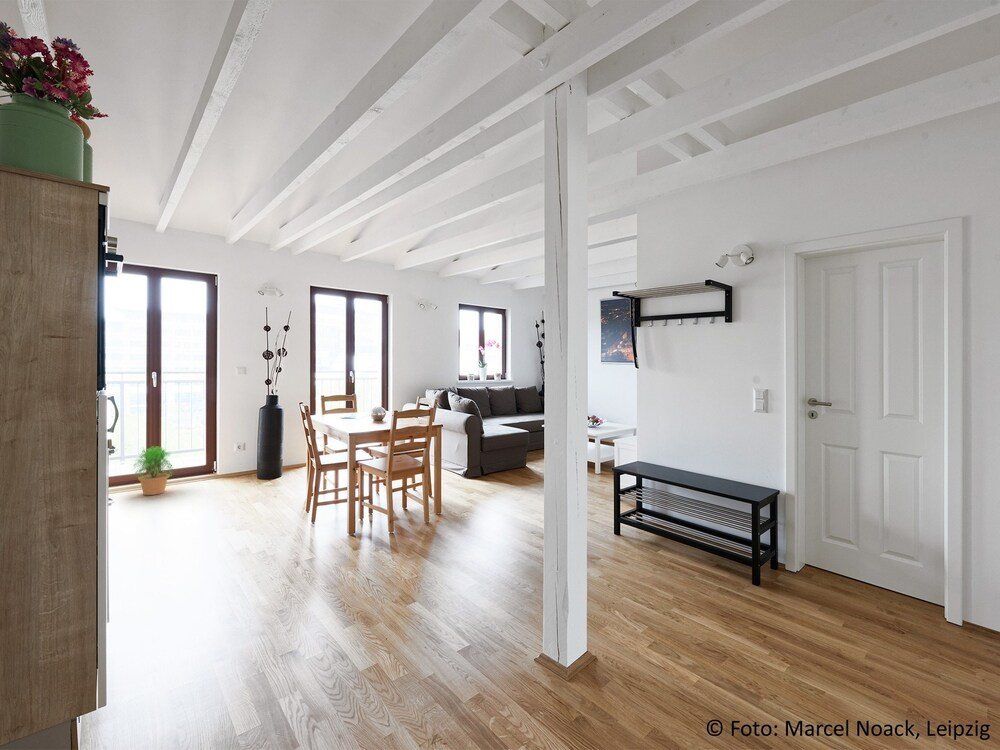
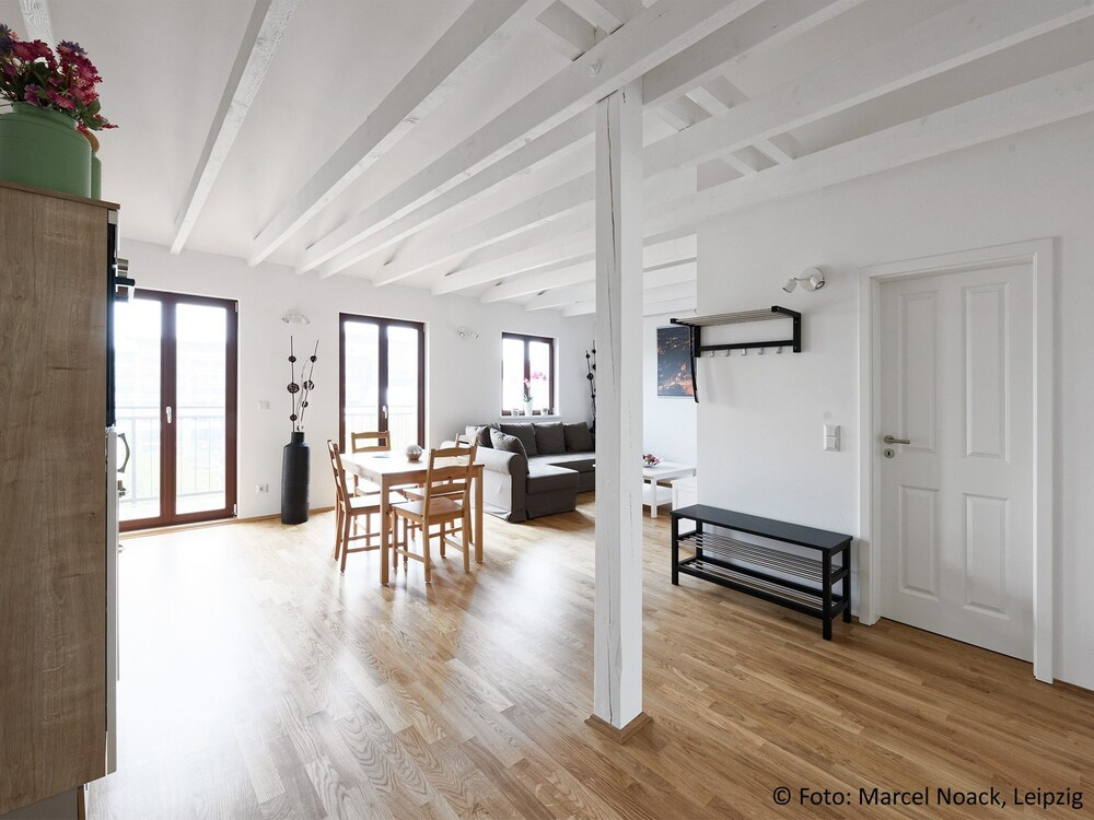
- potted plant [130,445,174,496]
